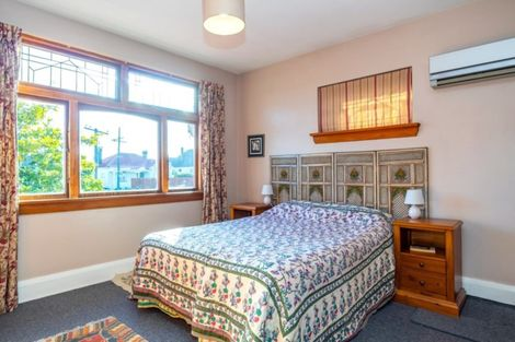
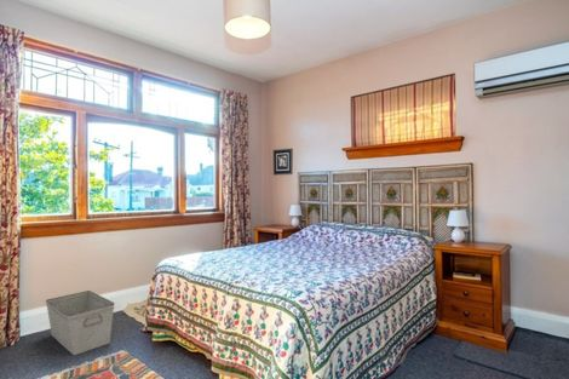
+ storage bin [45,289,116,356]
